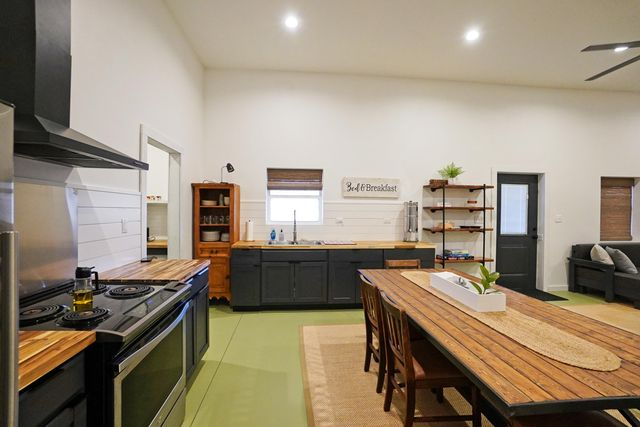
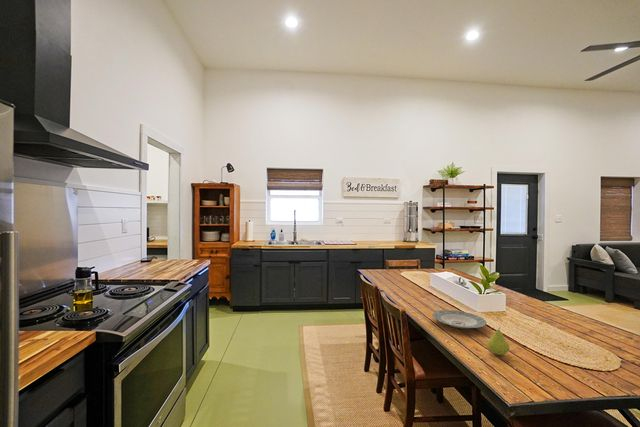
+ fruit [487,326,510,356]
+ plate [432,309,487,330]
